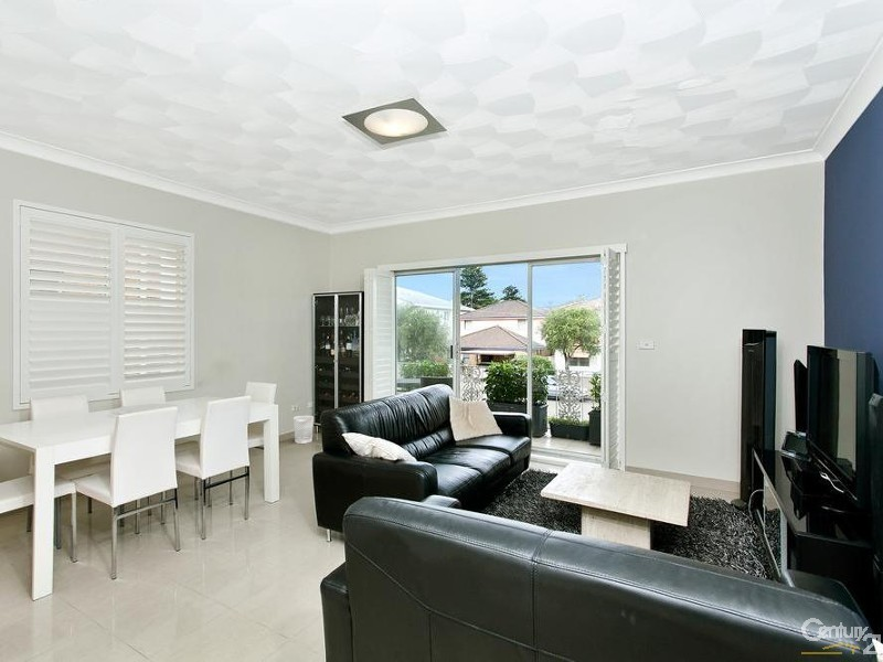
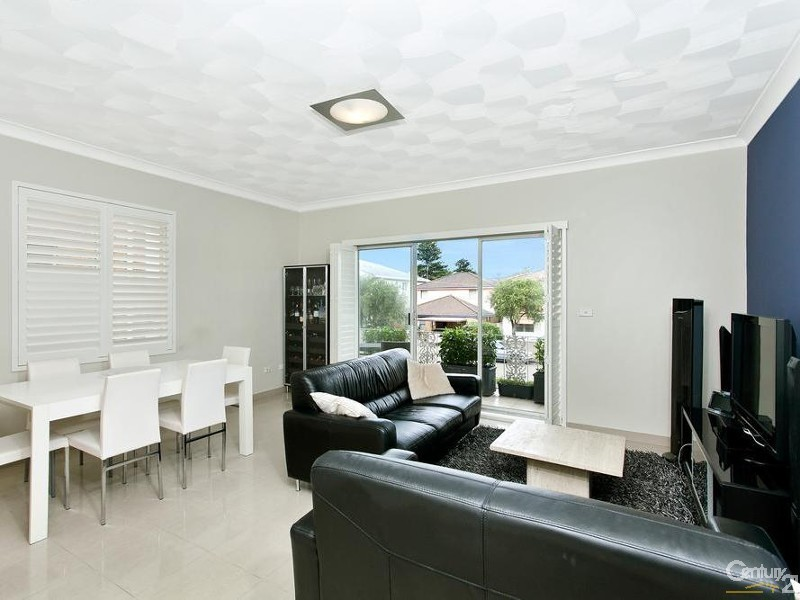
- wastebasket [292,415,315,445]
